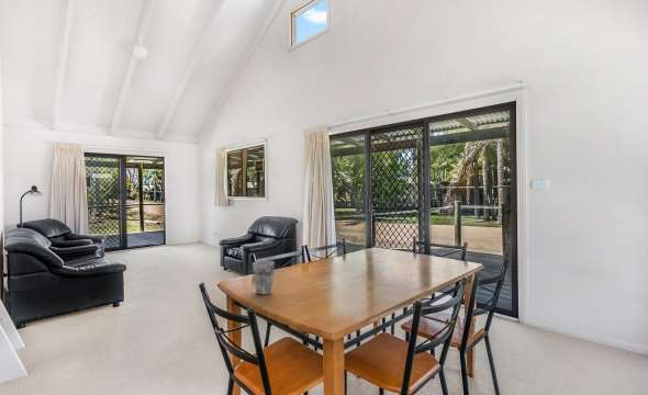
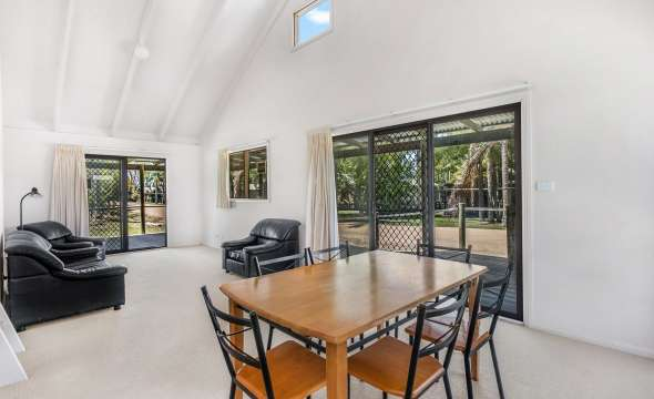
- cup [252,260,276,296]
